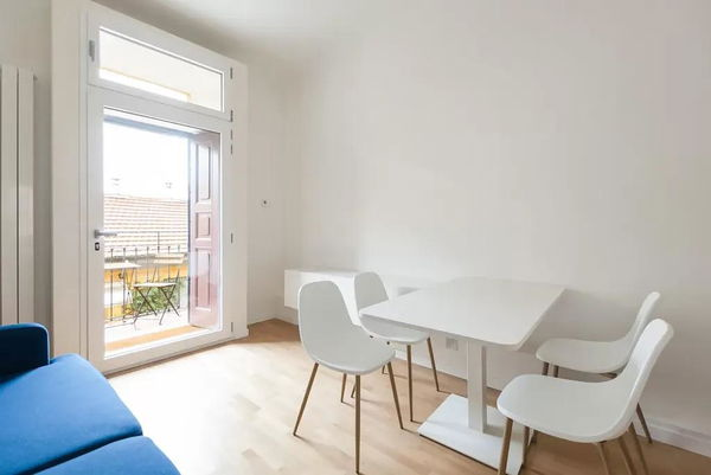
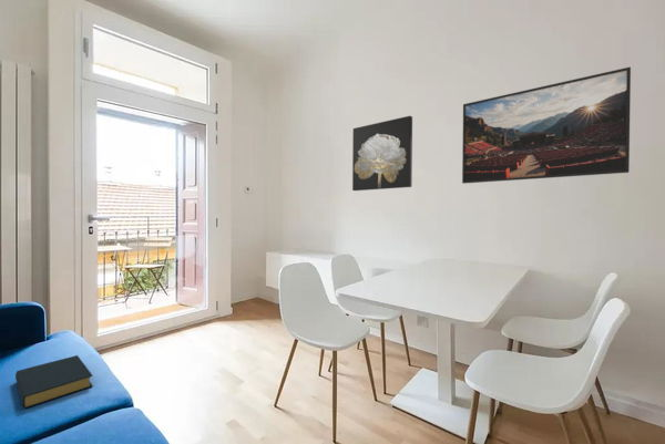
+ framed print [461,66,632,185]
+ wall art [351,115,413,192]
+ hardback book [14,354,94,410]
